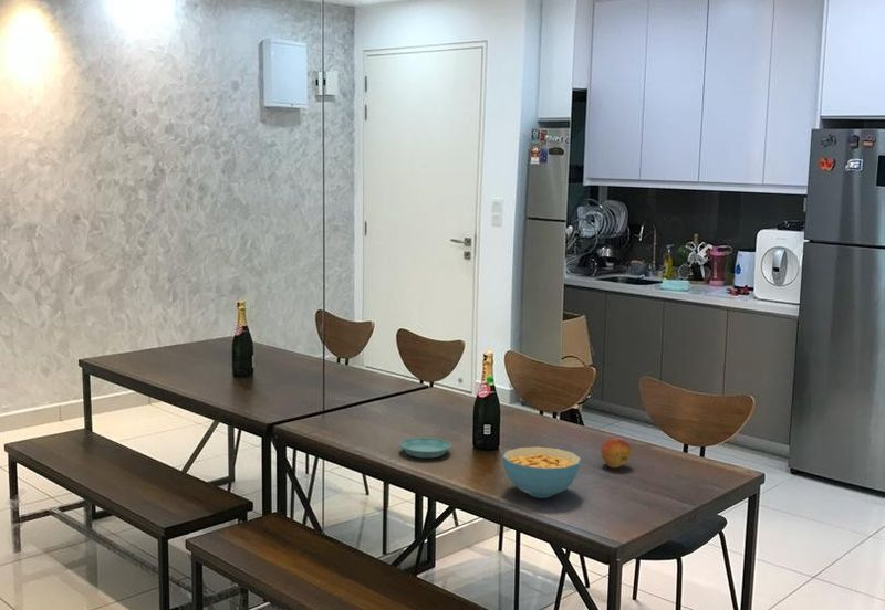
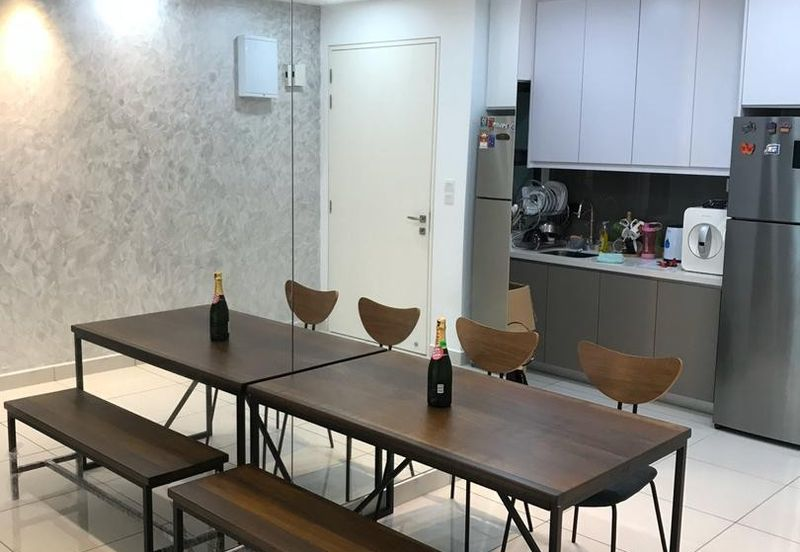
- cereal bowl [501,445,582,499]
- fruit [600,438,633,469]
- saucer [399,437,452,459]
